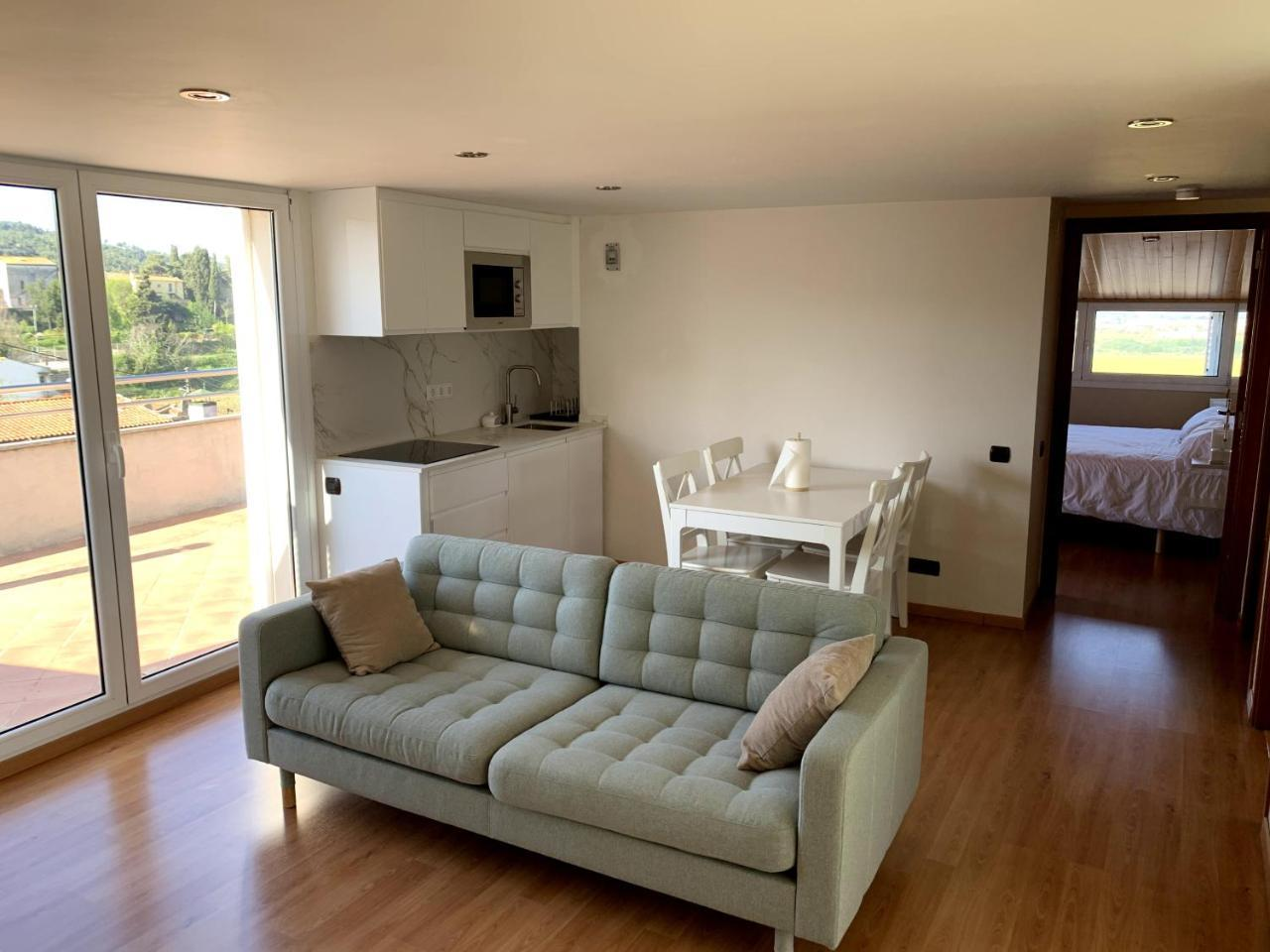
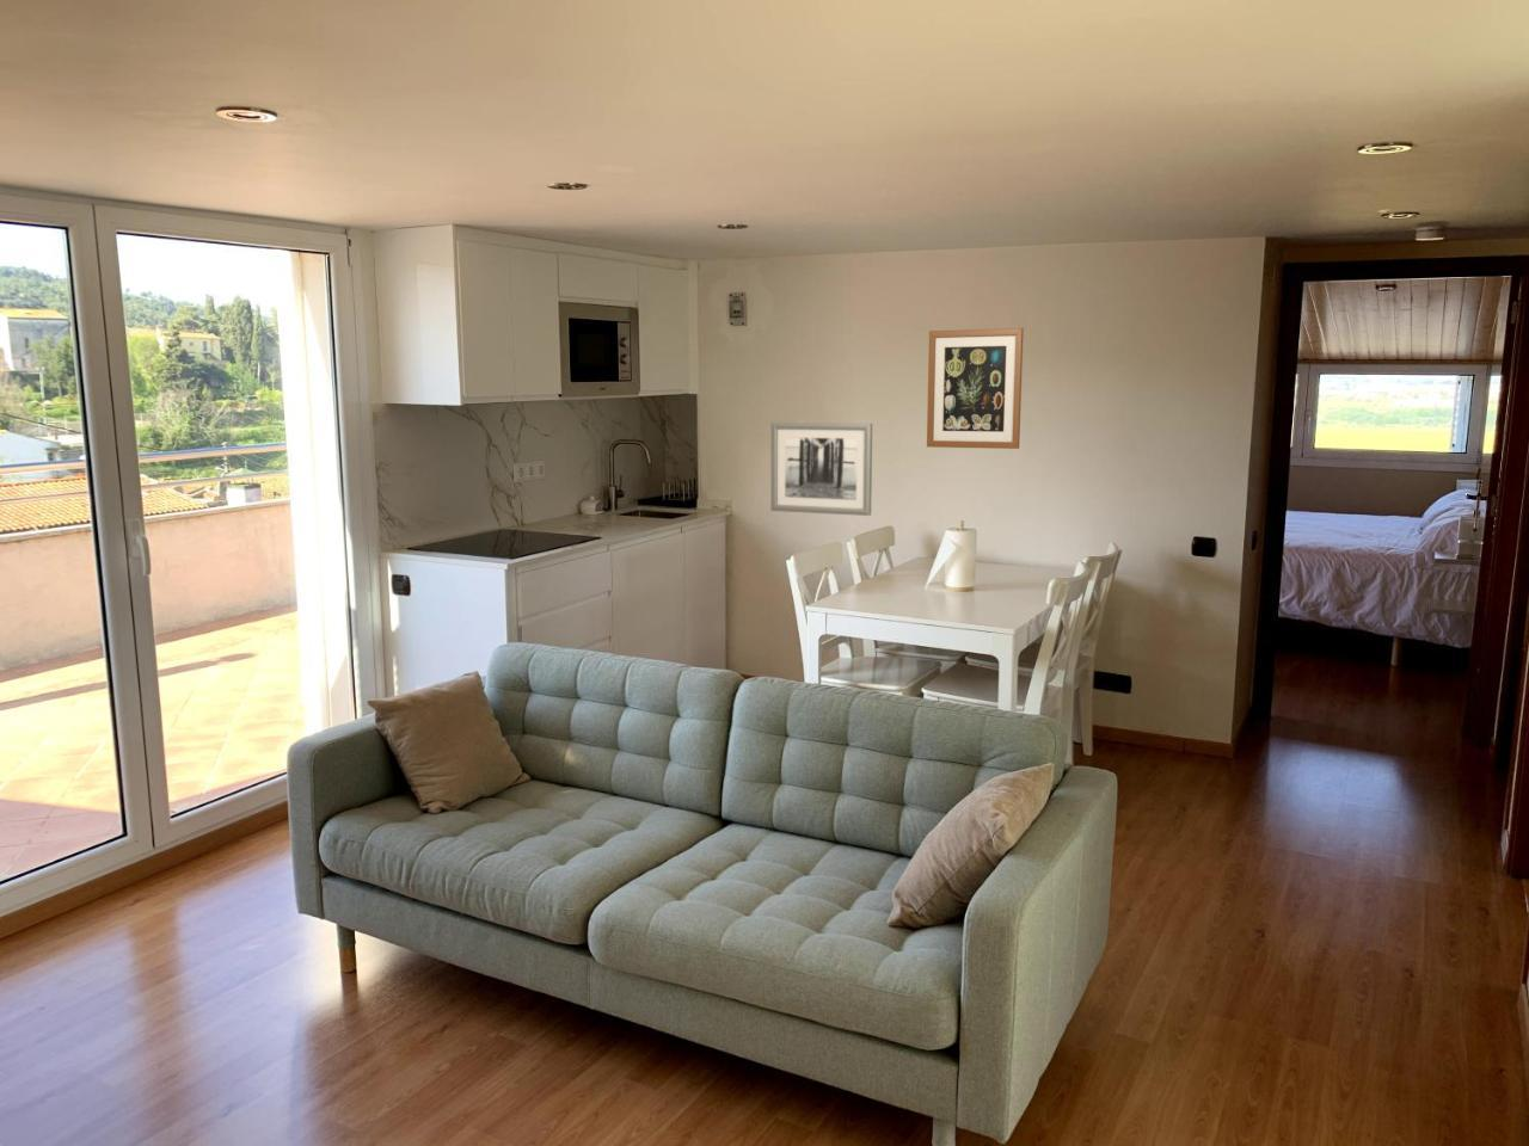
+ wall art [926,327,1025,450]
+ wall art [771,421,873,516]
